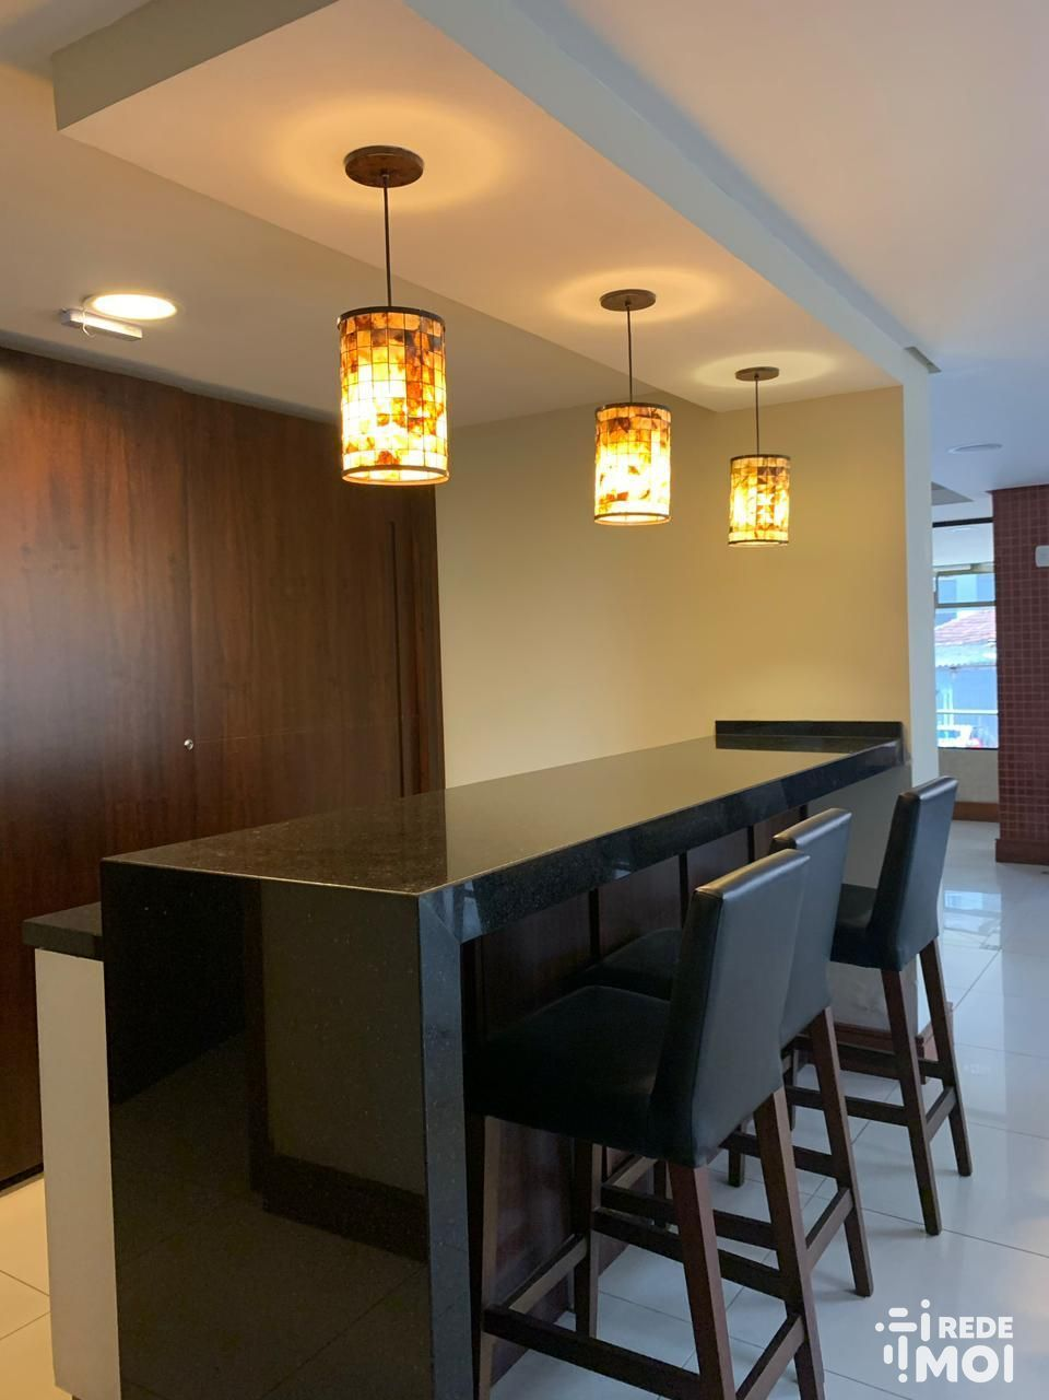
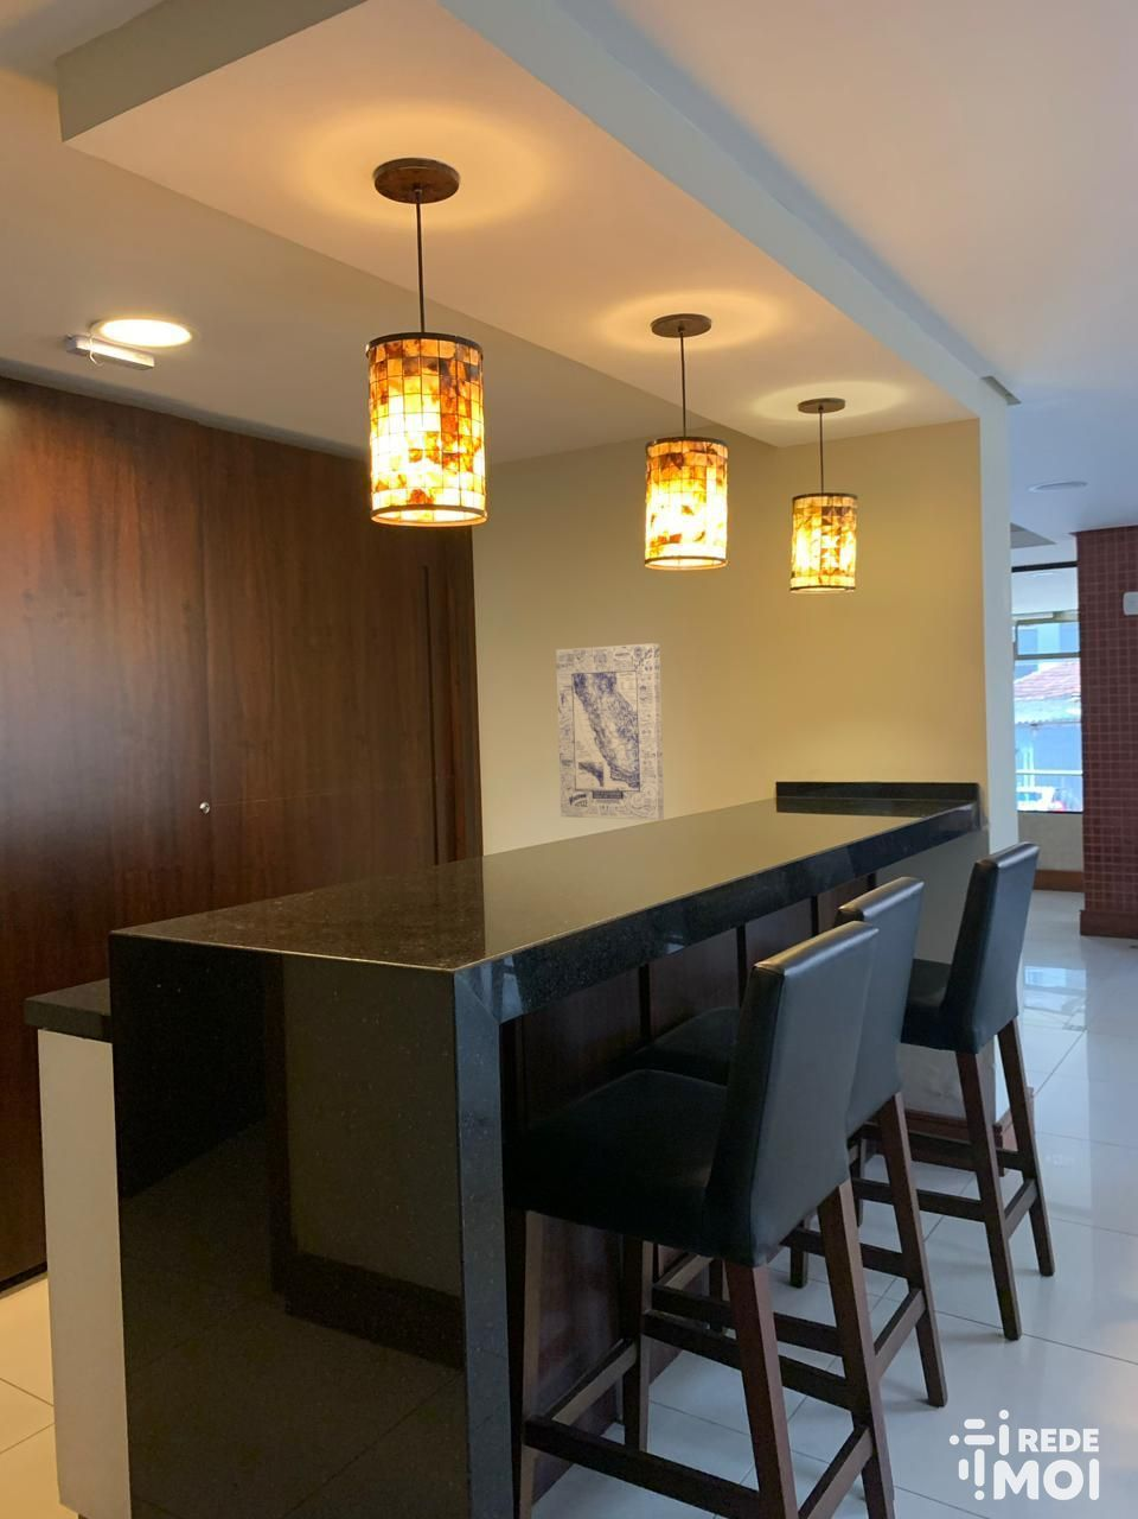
+ wall art [555,642,665,822]
